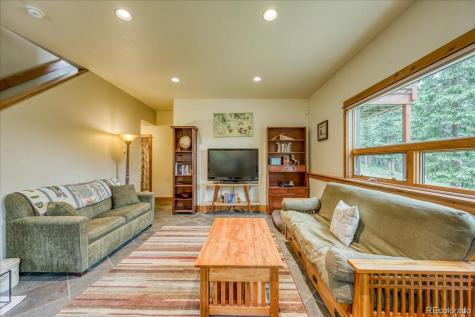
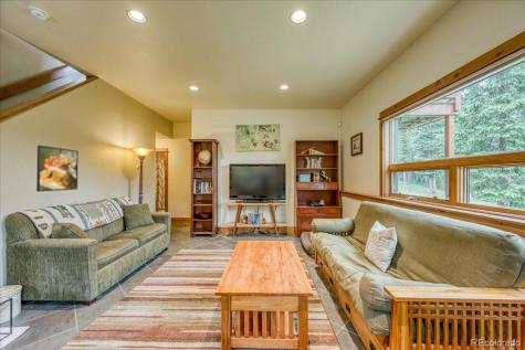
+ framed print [35,145,80,192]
